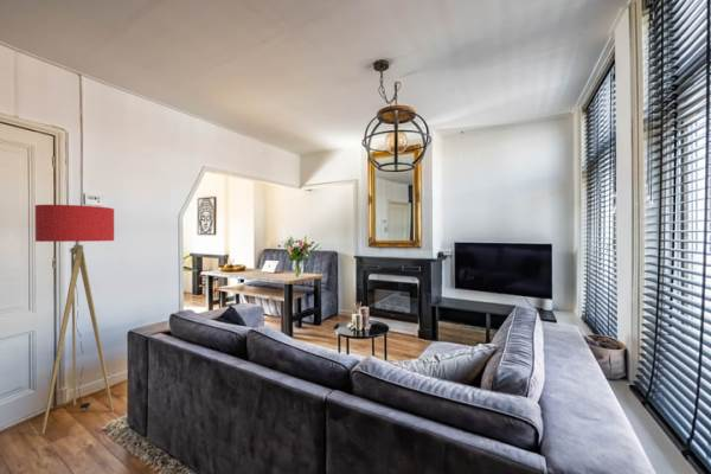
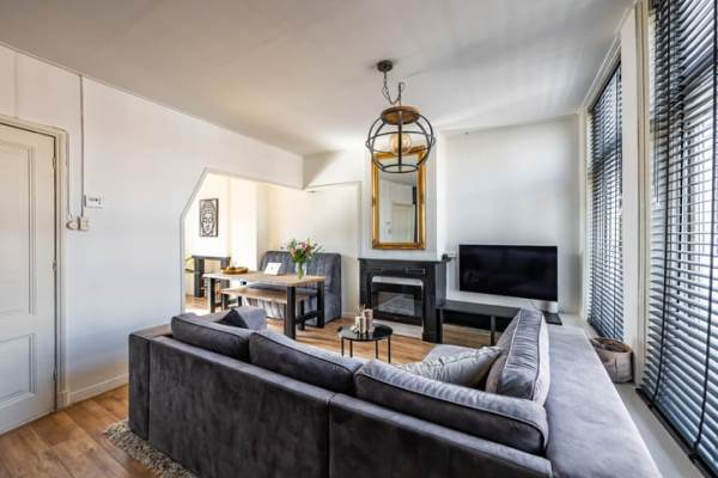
- floor lamp [34,204,115,435]
